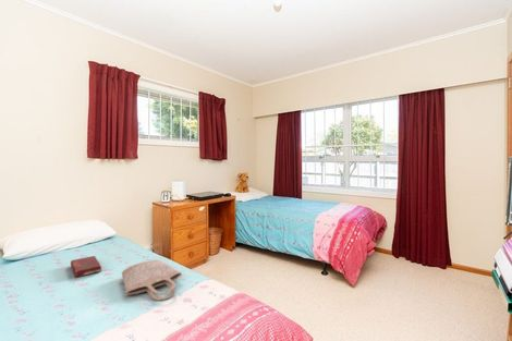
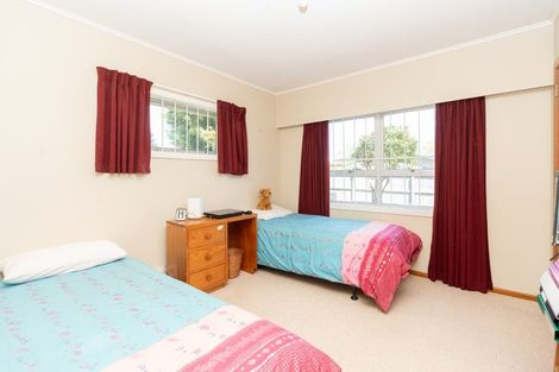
- book [70,255,102,279]
- shopping bag [121,259,185,302]
